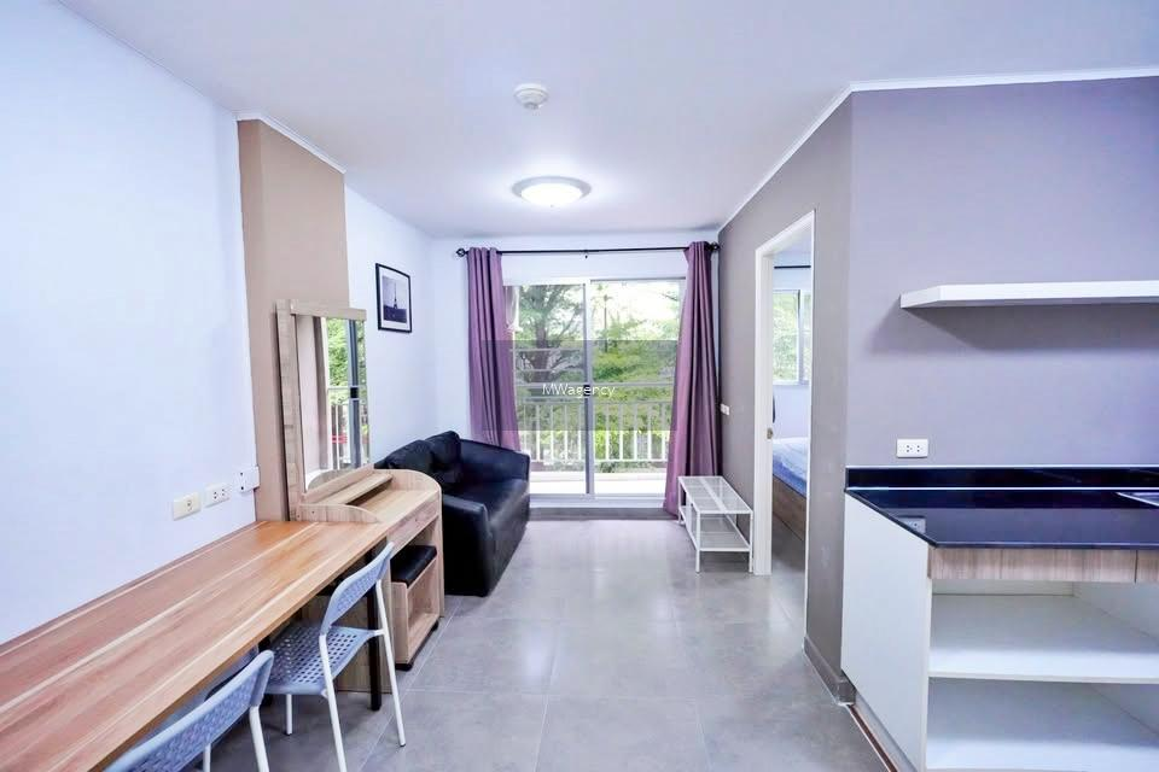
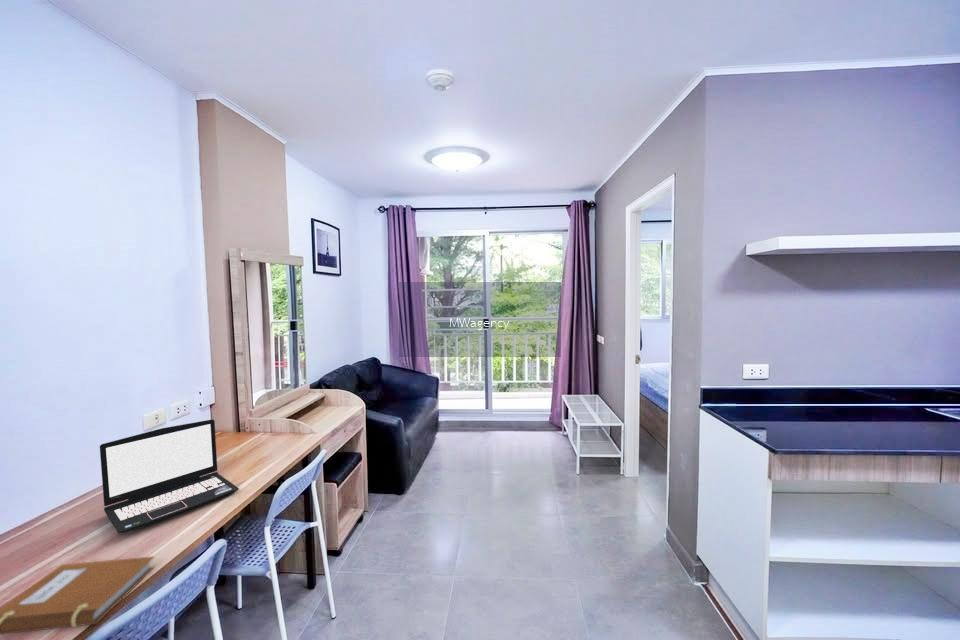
+ laptop [99,419,240,534]
+ notebook [0,555,156,636]
